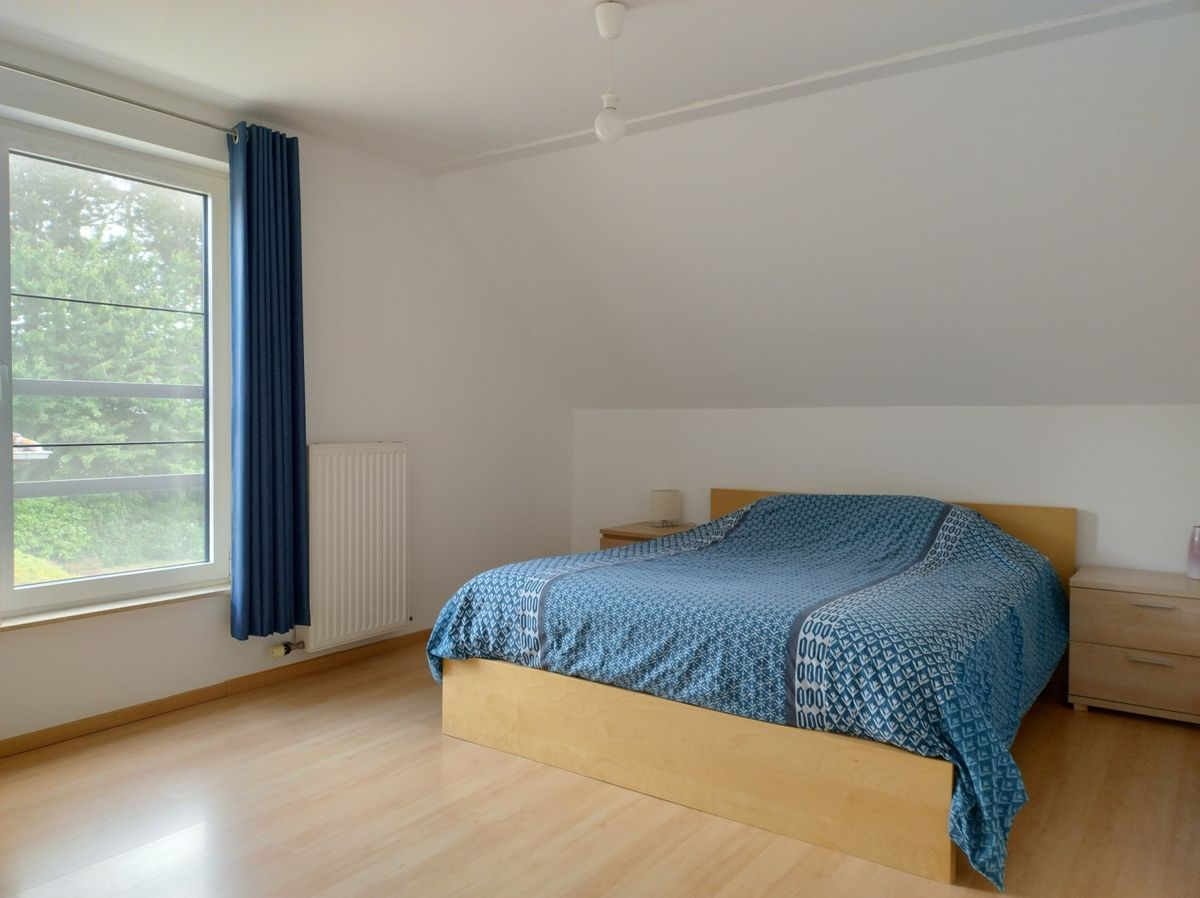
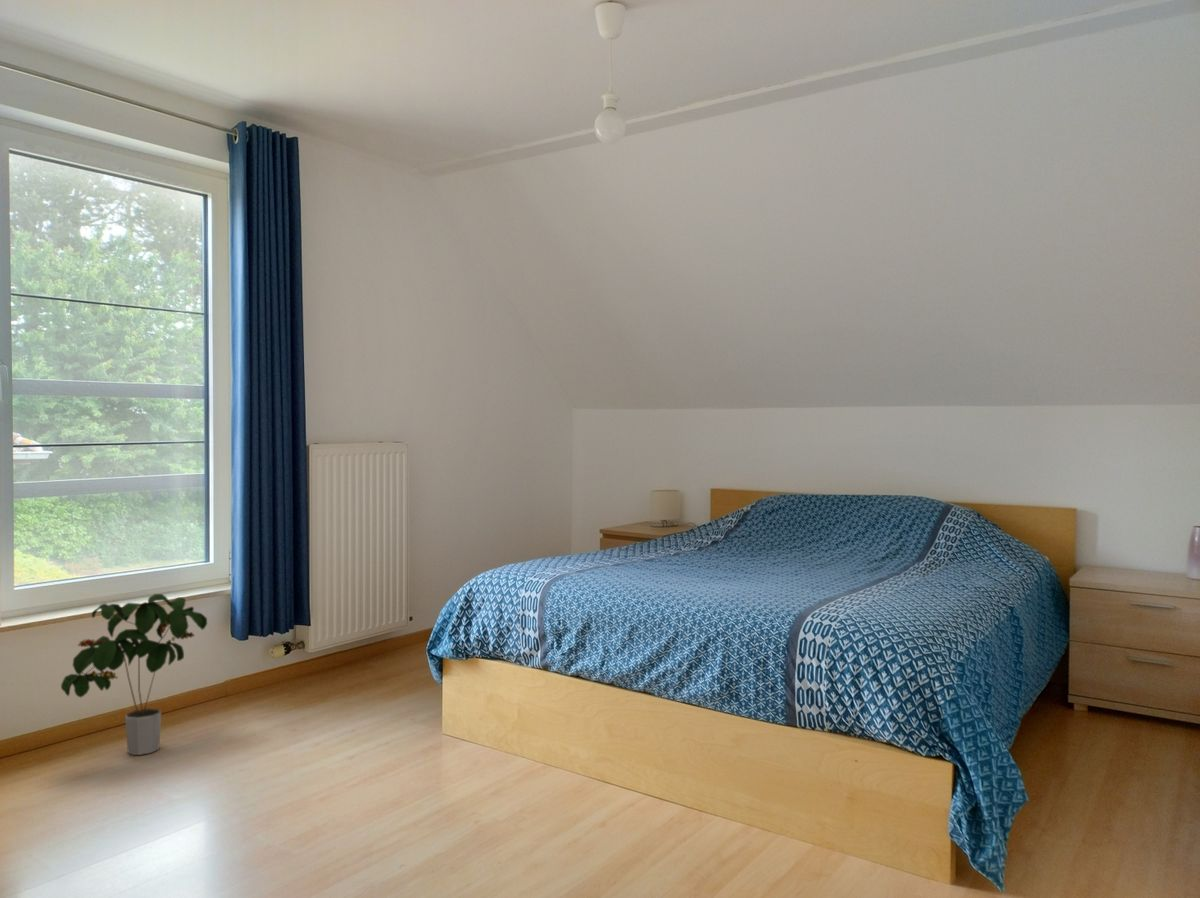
+ potted plant [60,593,208,756]
